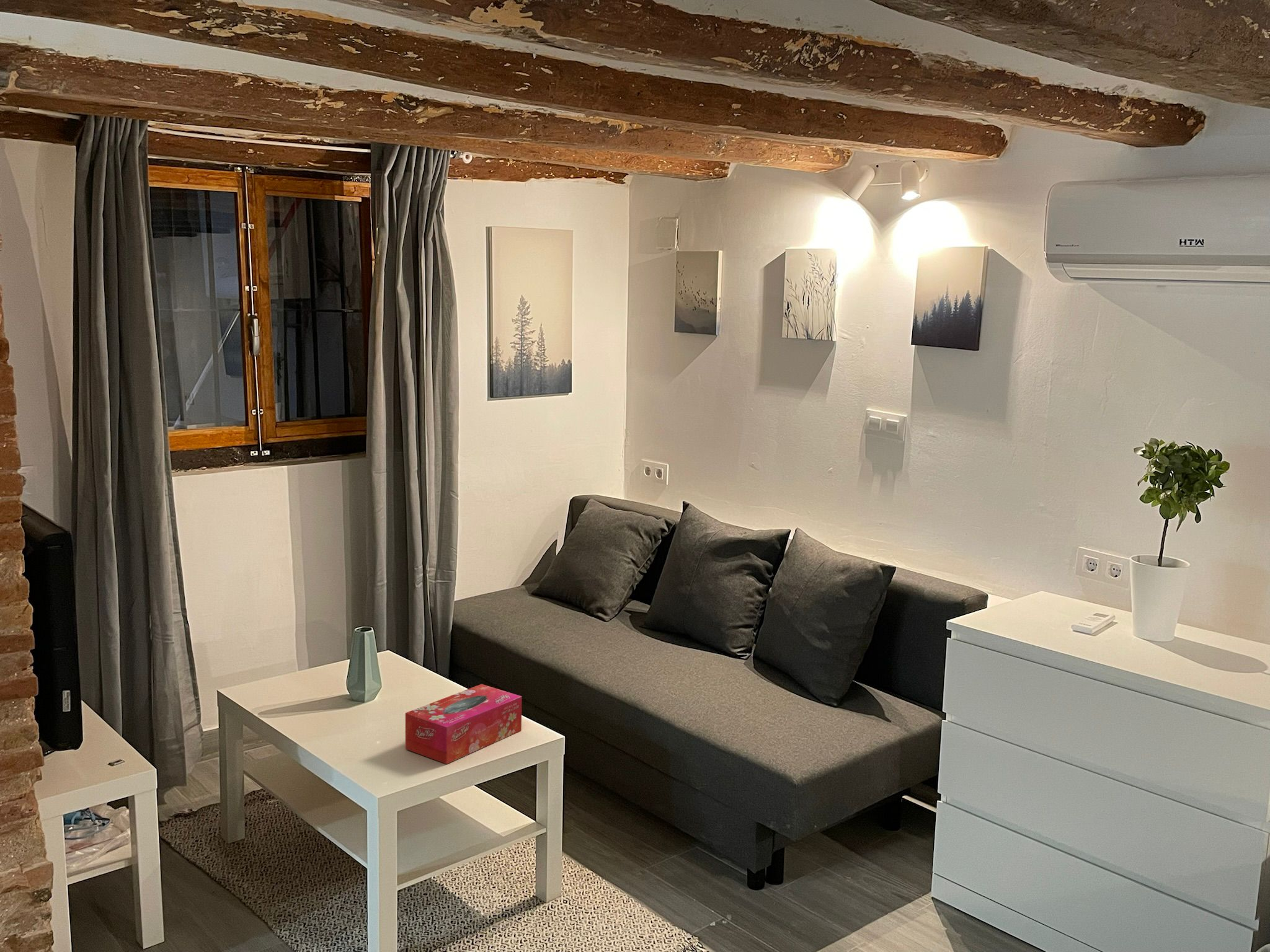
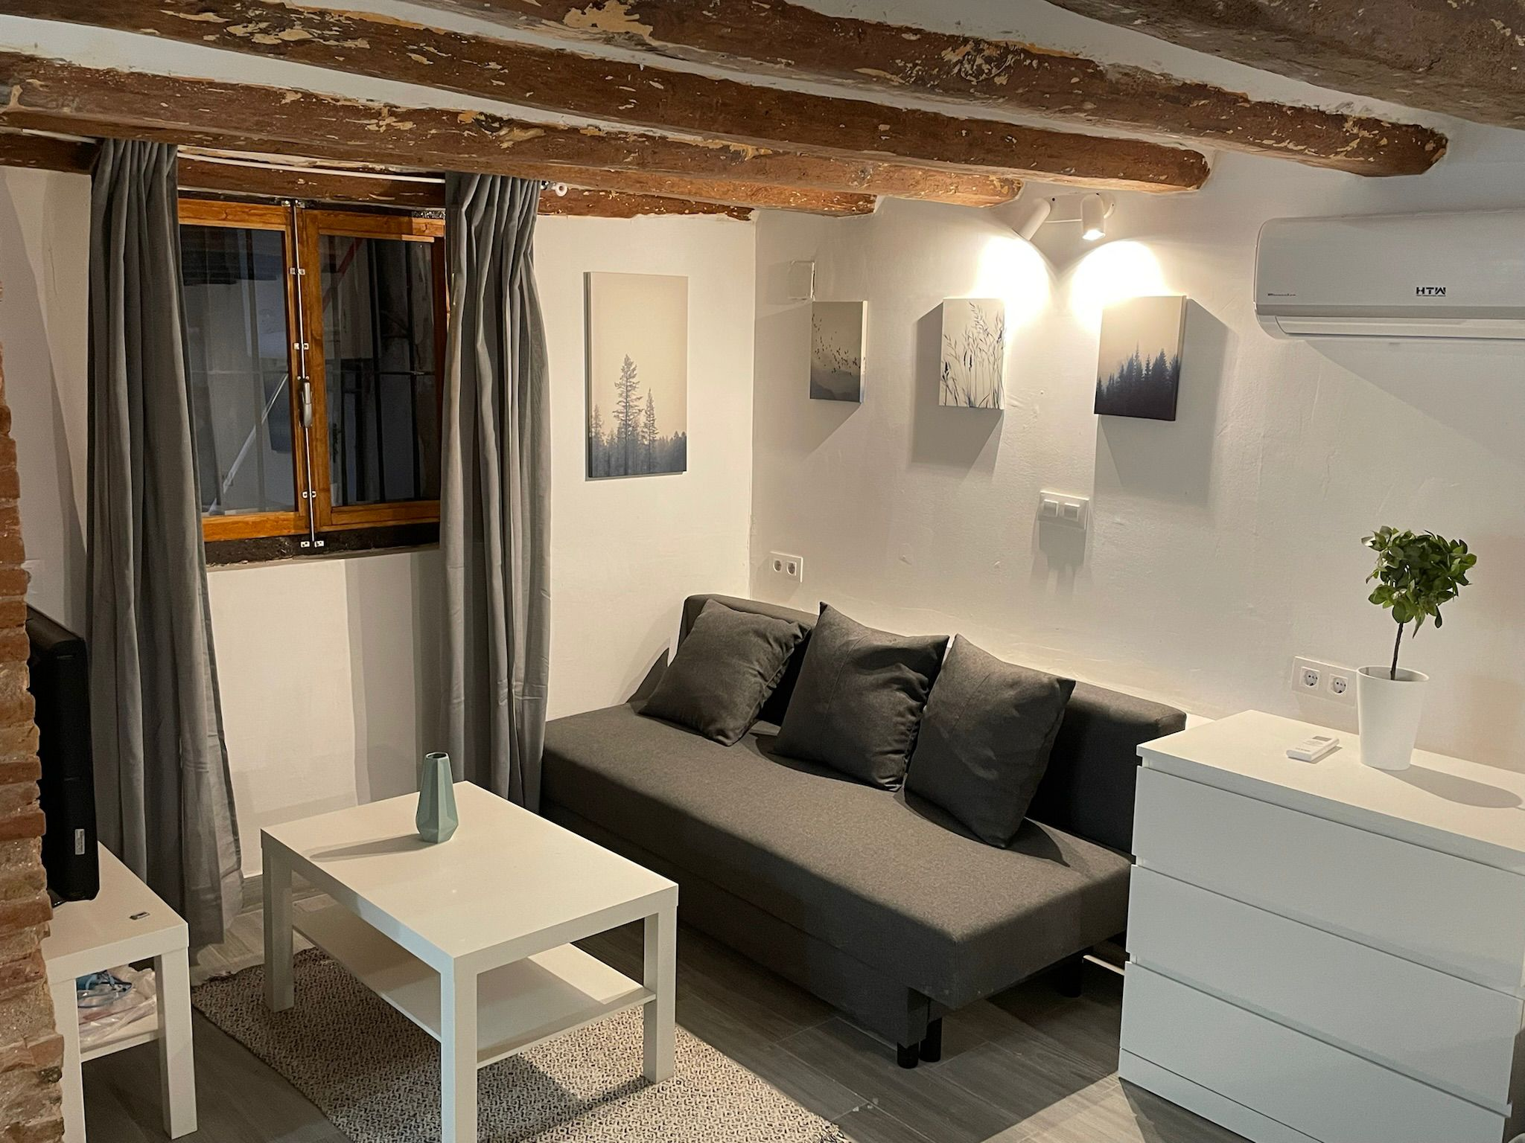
- tissue box [405,684,523,765]
